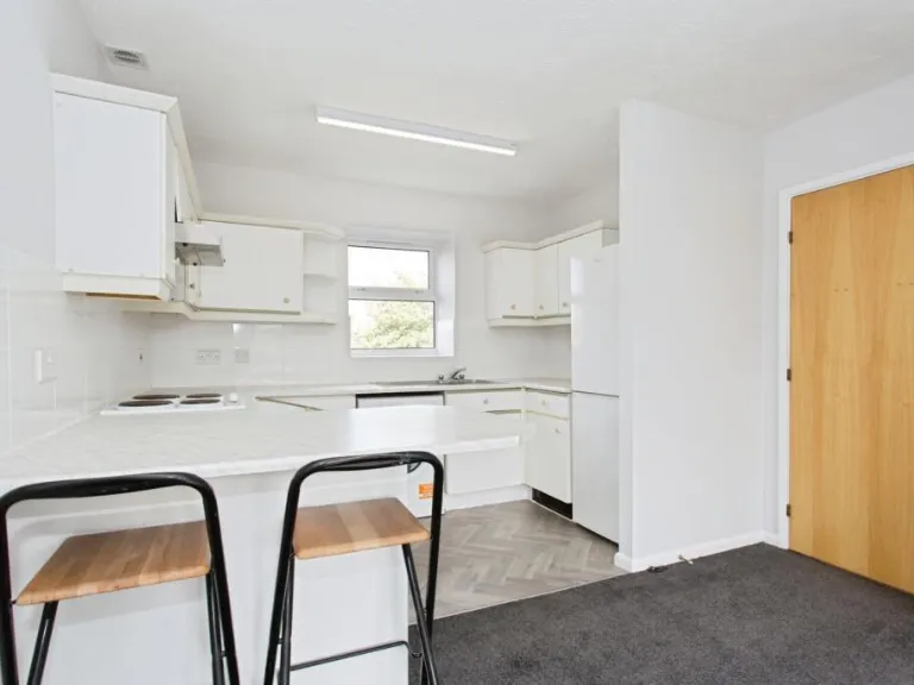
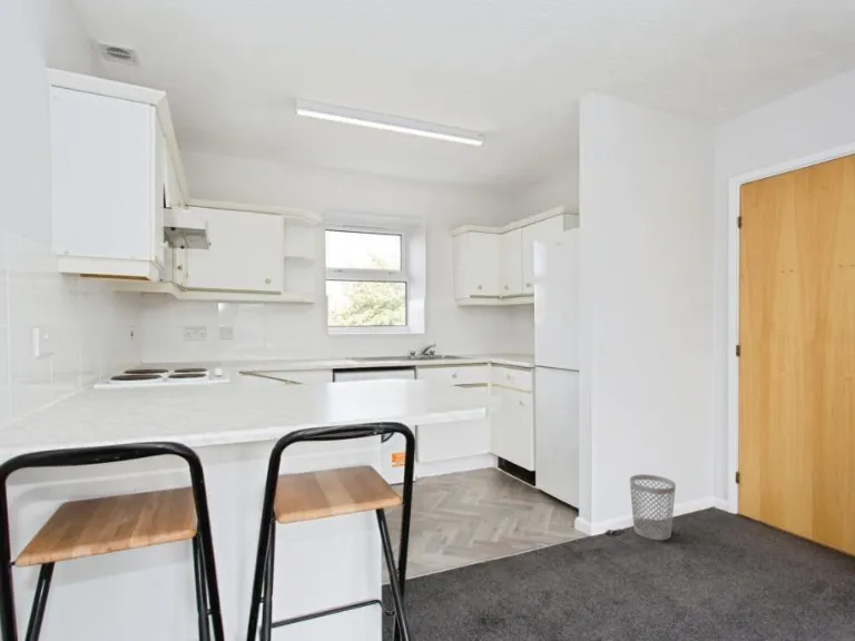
+ wastebasket [629,473,677,541]
